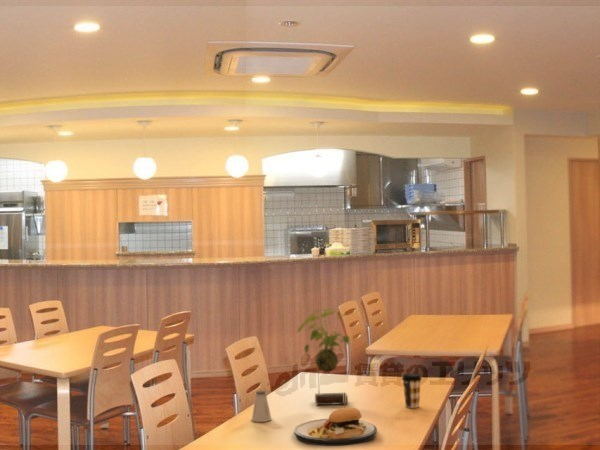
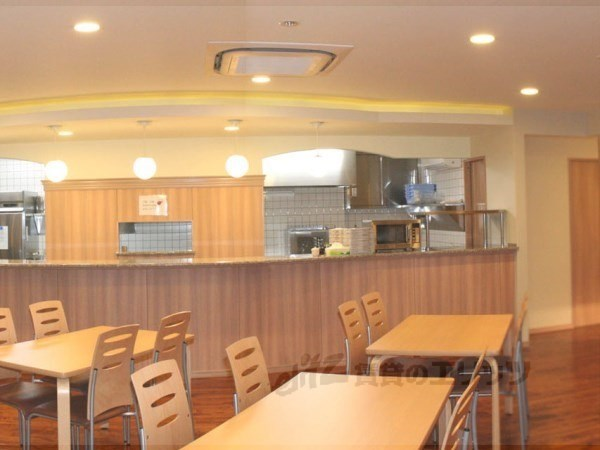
- plate [293,392,378,447]
- saltshaker [251,390,272,423]
- plant [296,307,355,406]
- coffee cup [401,372,423,409]
